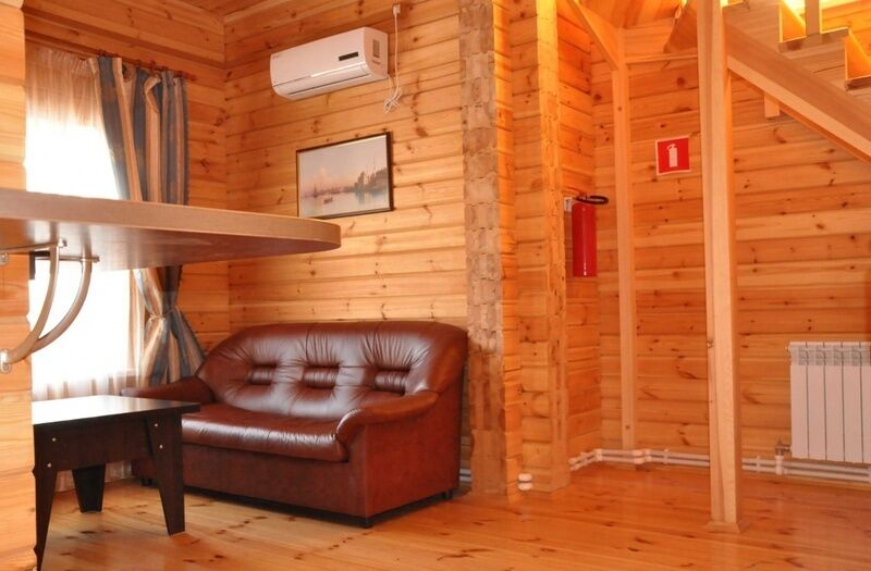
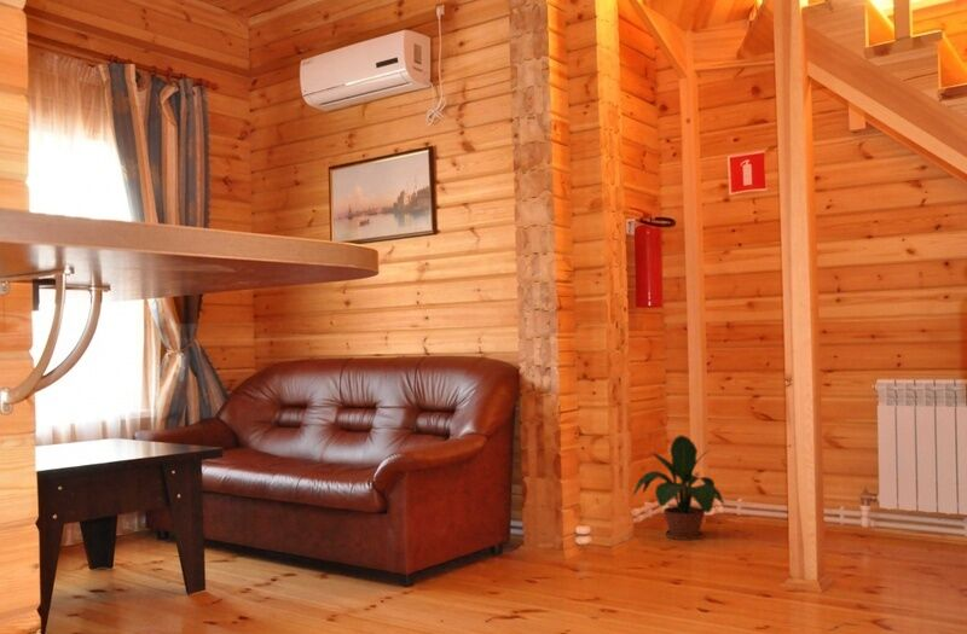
+ potted plant [632,435,725,541]
